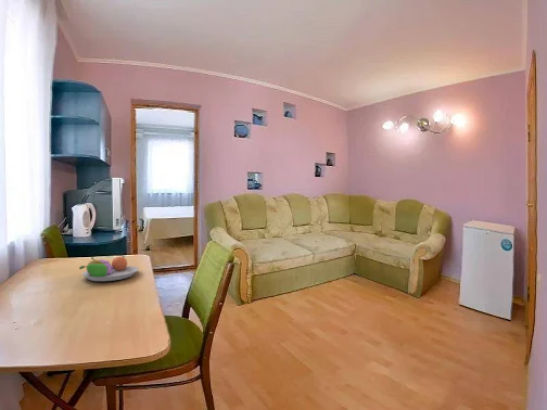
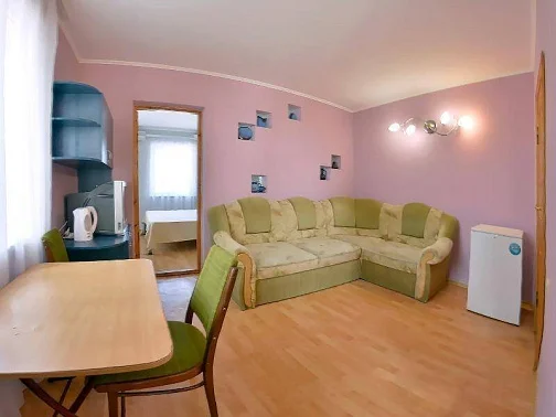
- fruit bowl [78,255,139,282]
